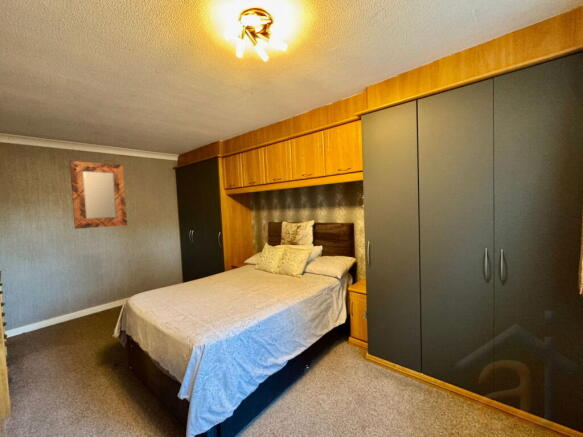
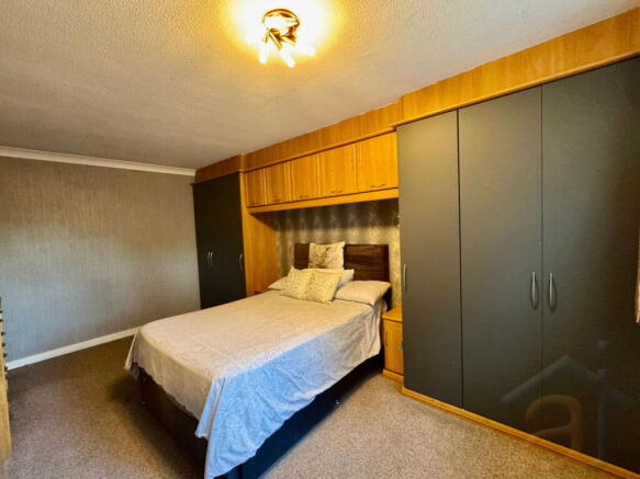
- home mirror [69,160,128,230]
